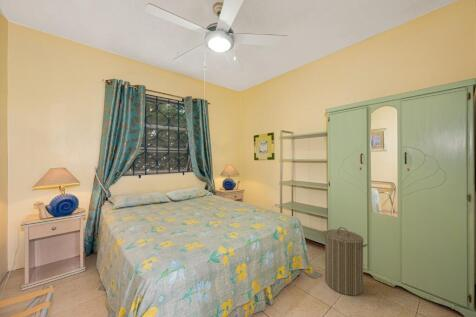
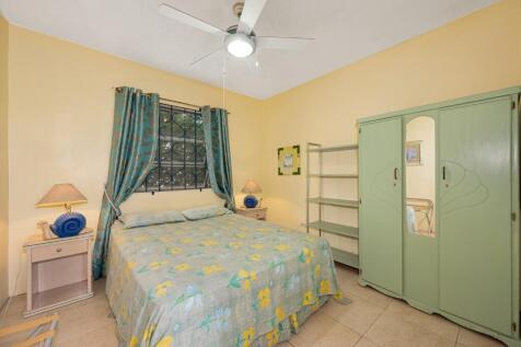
- laundry hamper [322,226,369,296]
